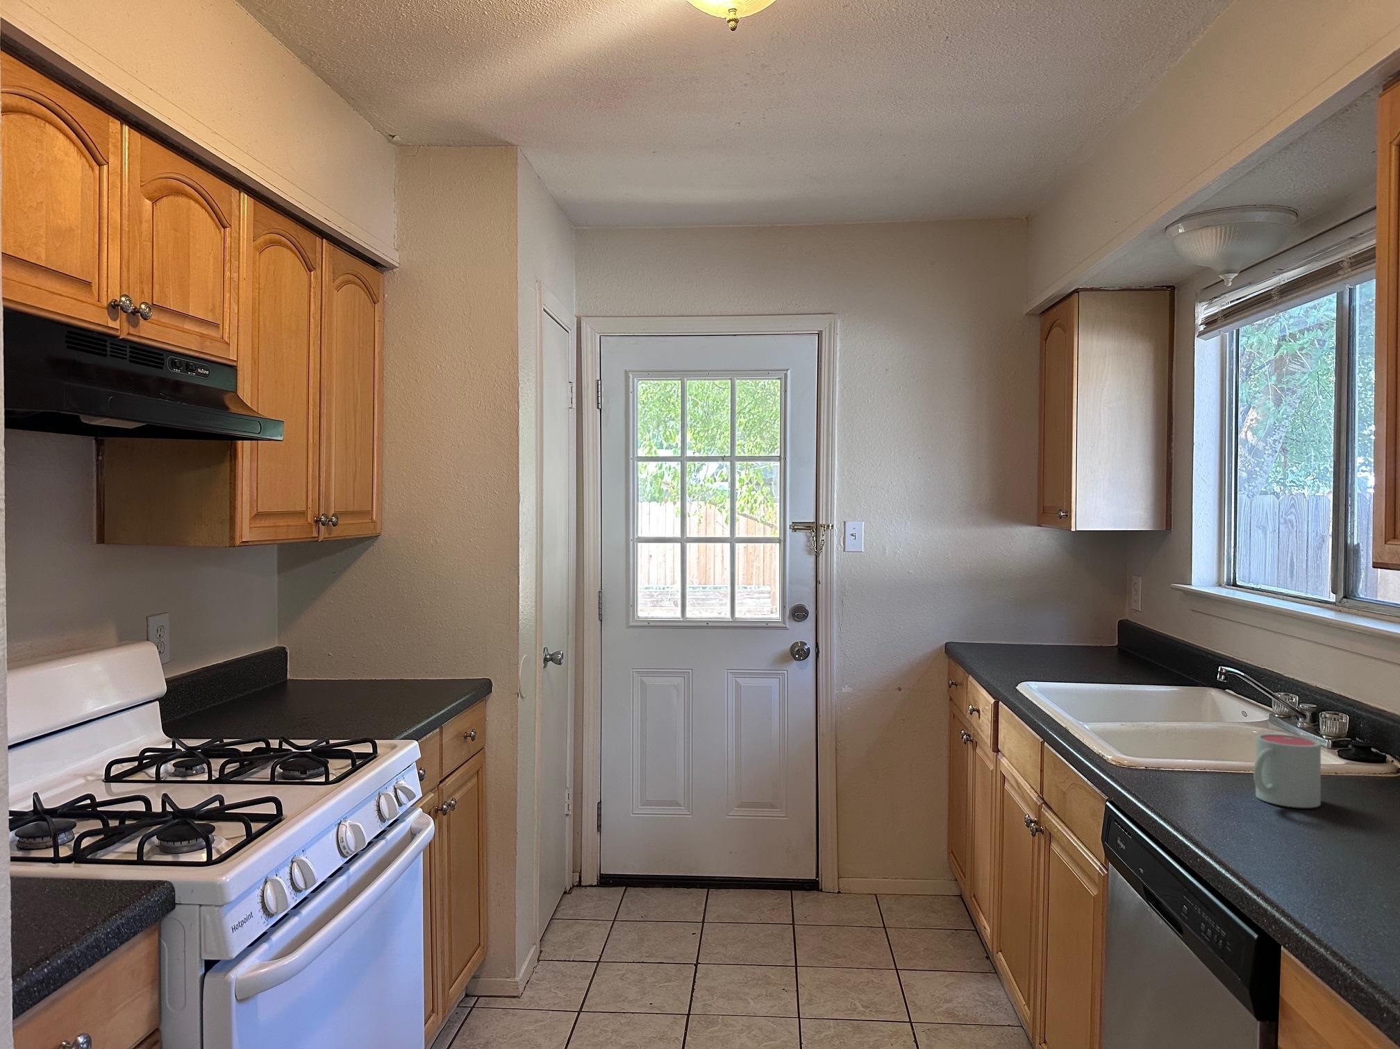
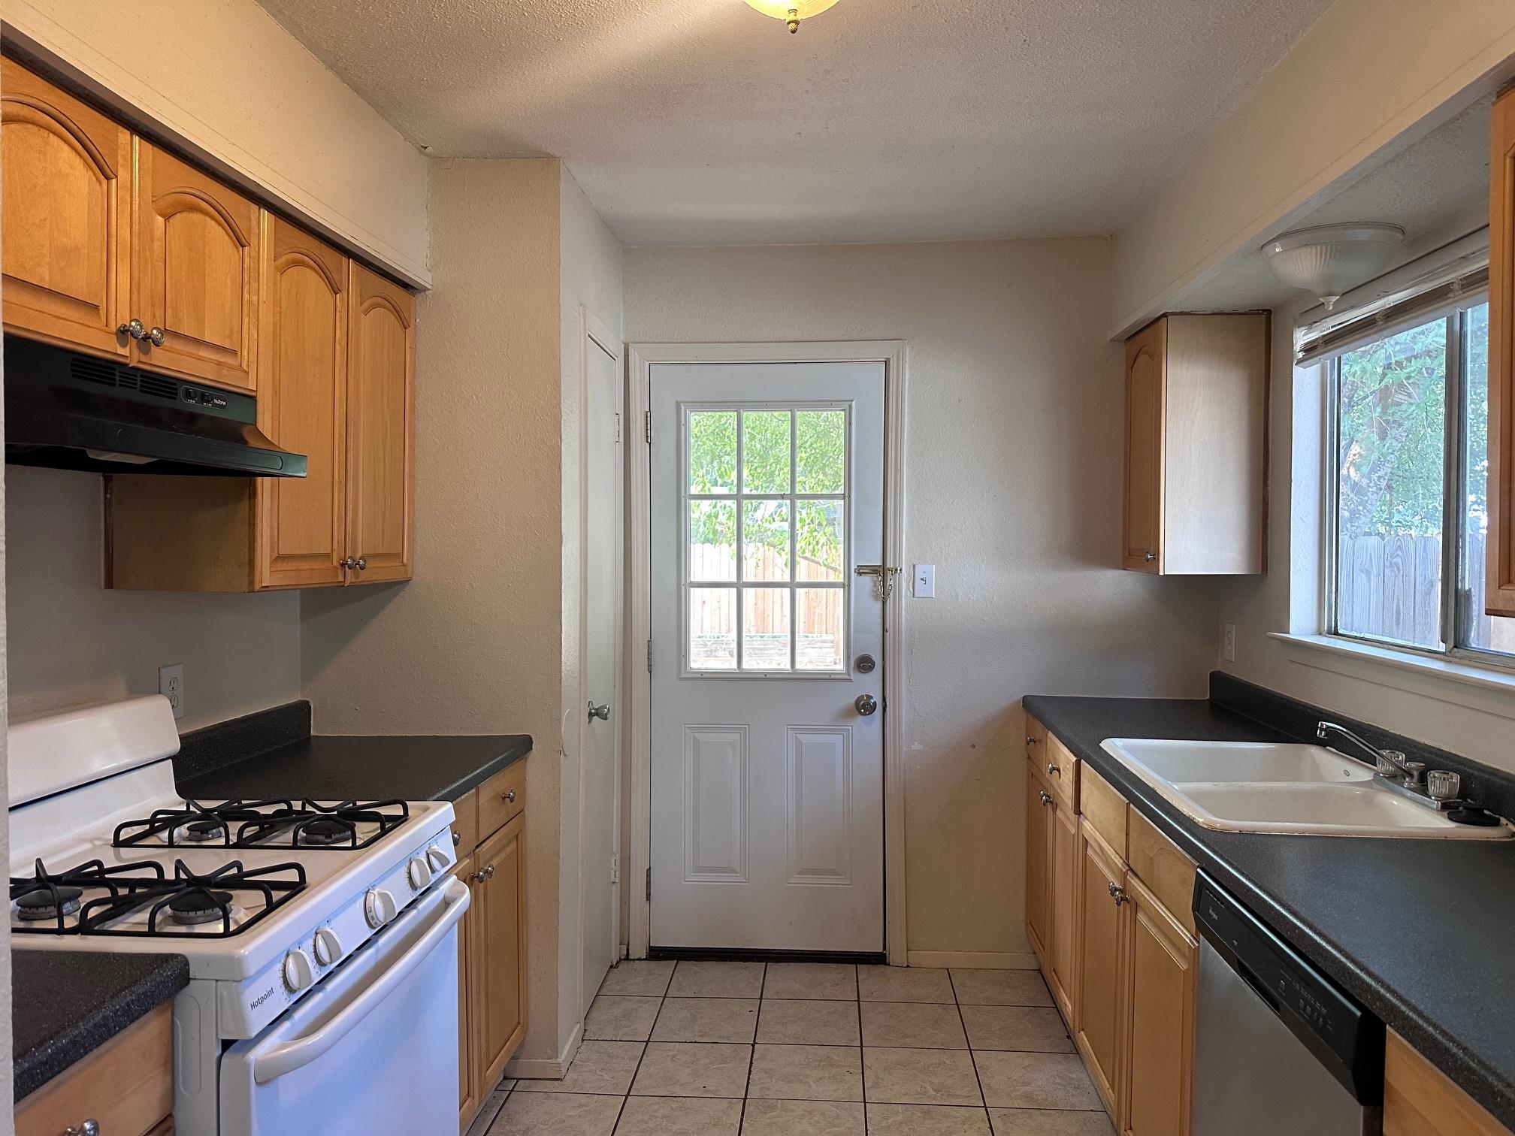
- mug [1252,734,1322,809]
